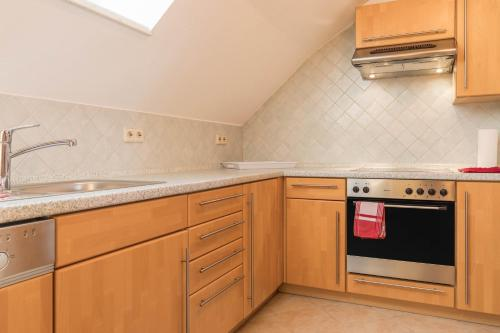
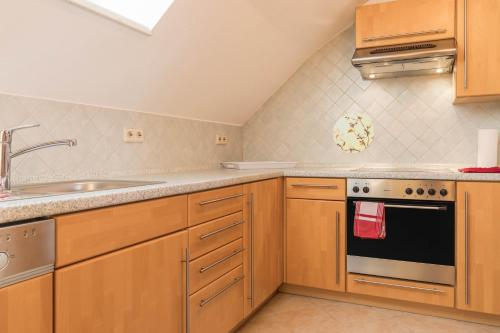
+ decorative plate [332,112,375,154]
